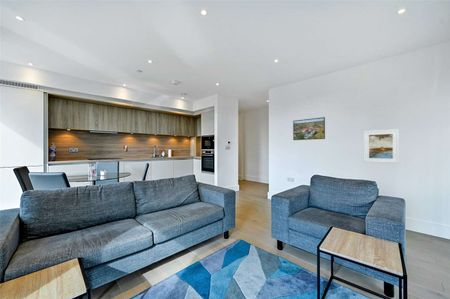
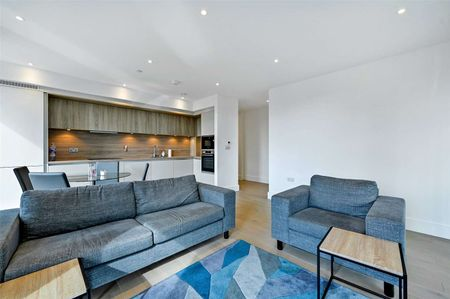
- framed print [363,128,400,164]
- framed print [292,116,326,141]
